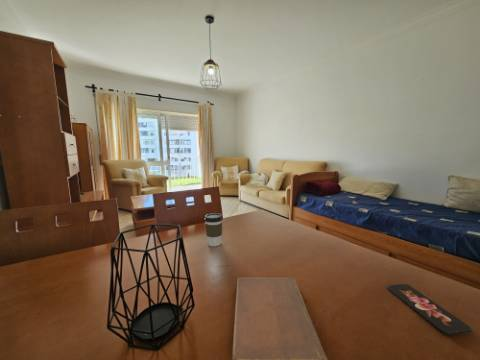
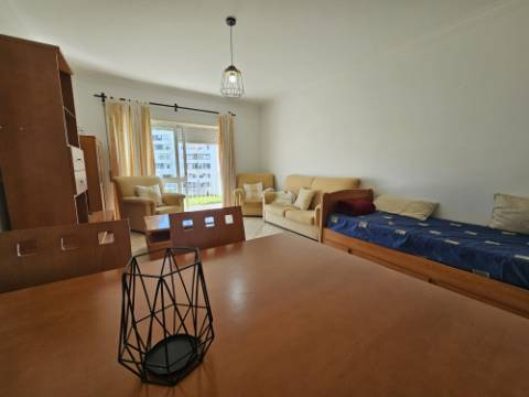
- notebook [231,276,329,360]
- smartphone [386,283,474,336]
- coffee cup [204,212,224,247]
